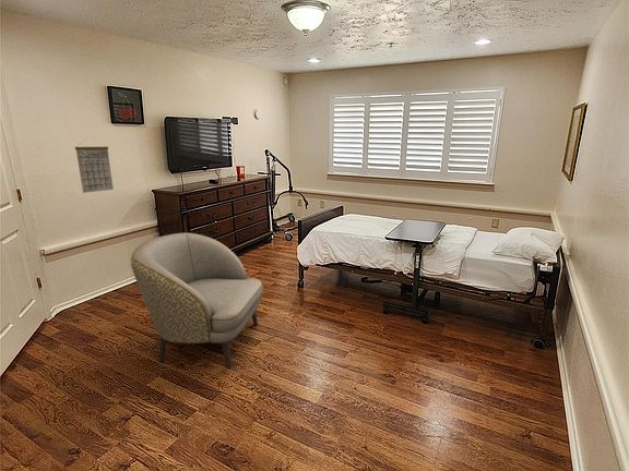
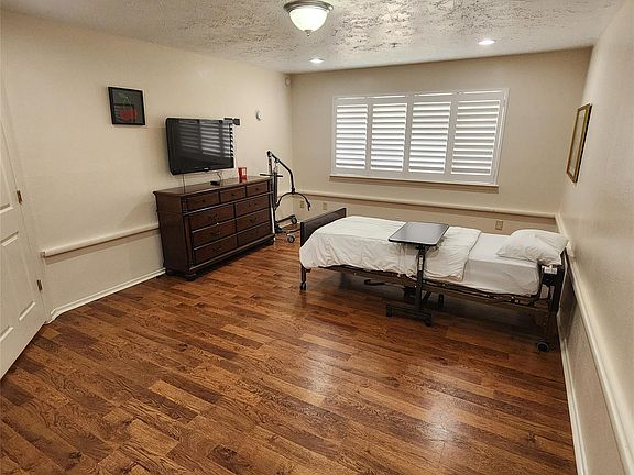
- calendar [74,137,115,194]
- armchair [130,232,264,369]
